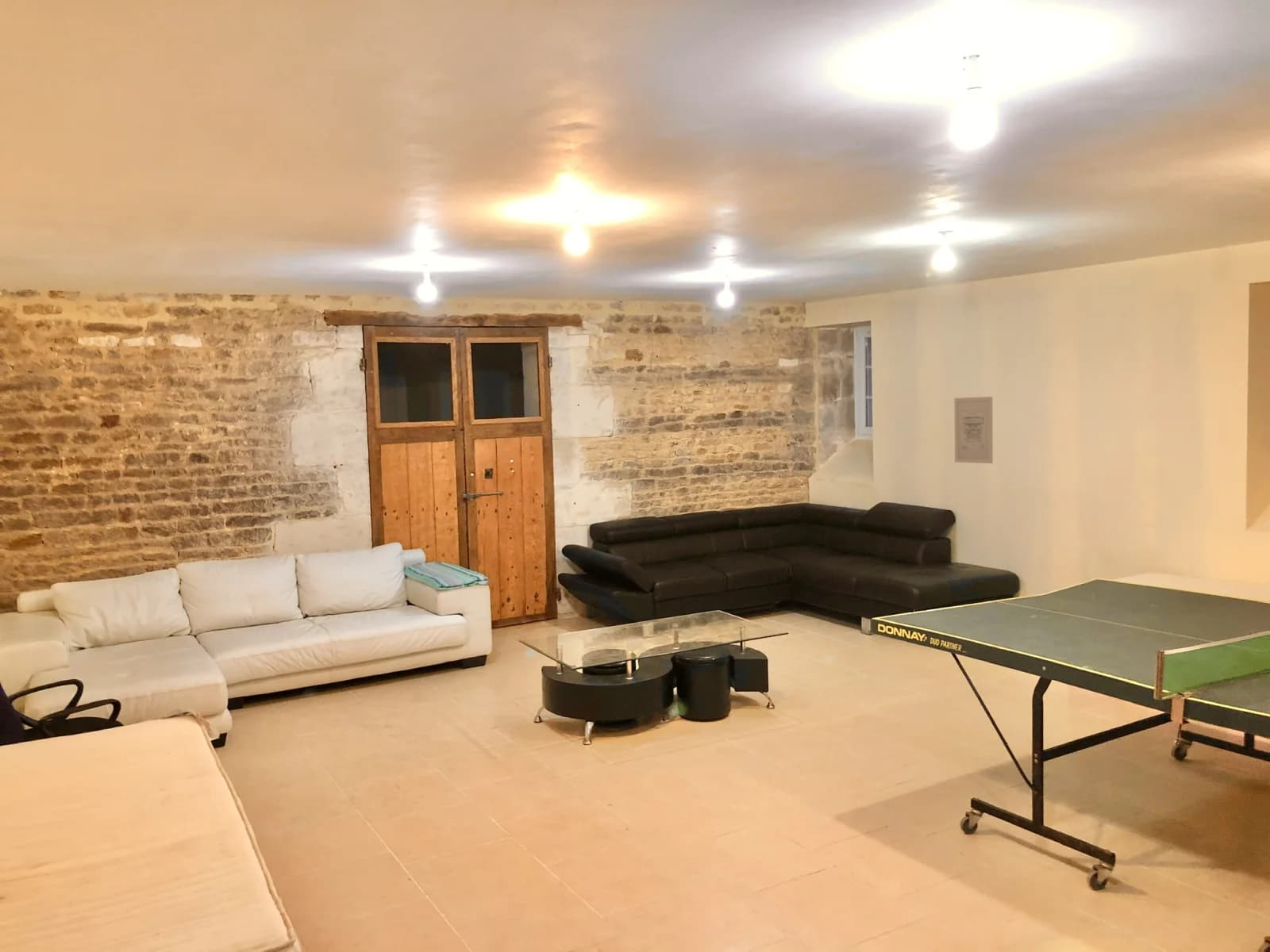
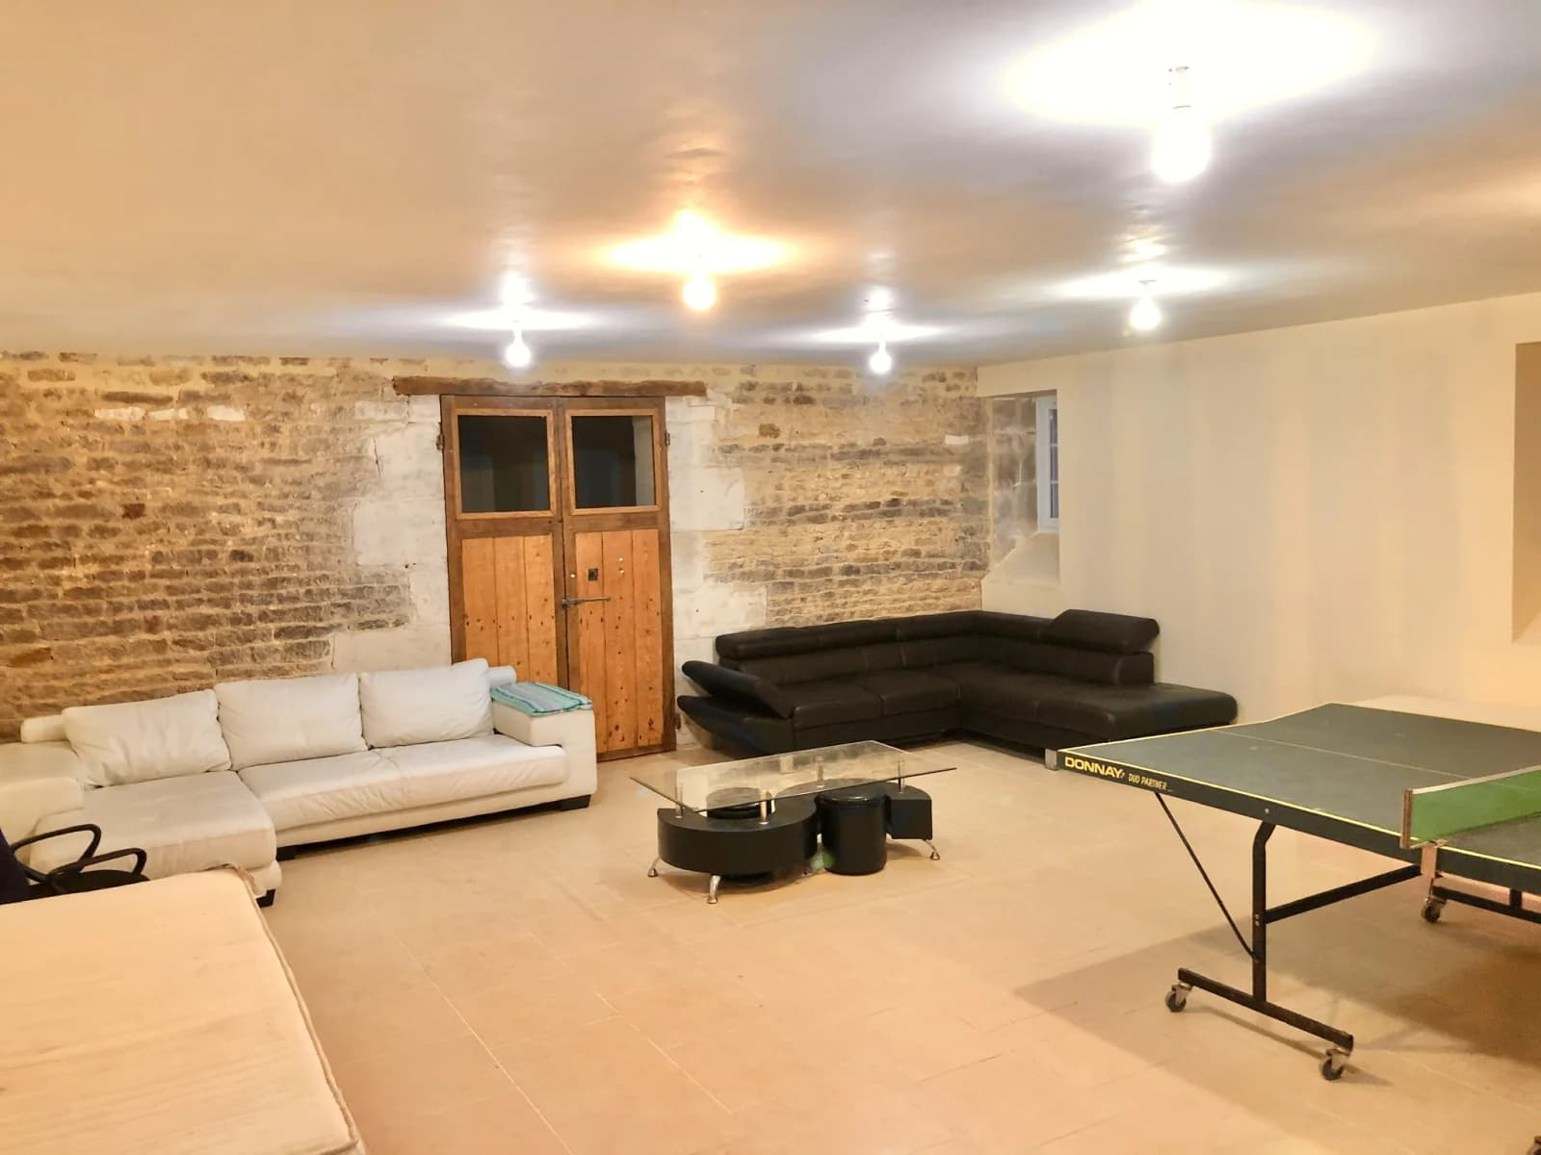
- wall art [953,396,994,464]
